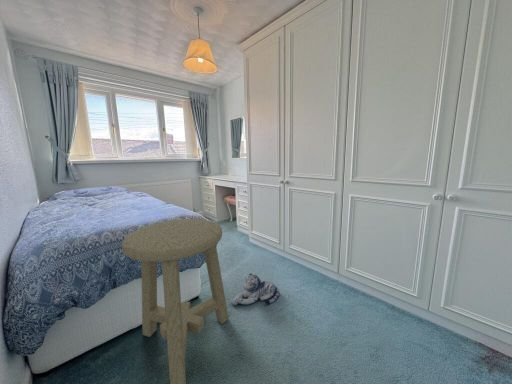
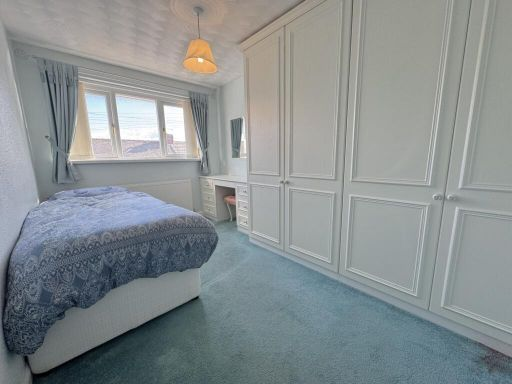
- plush toy [230,272,281,307]
- stool [121,218,230,384]
